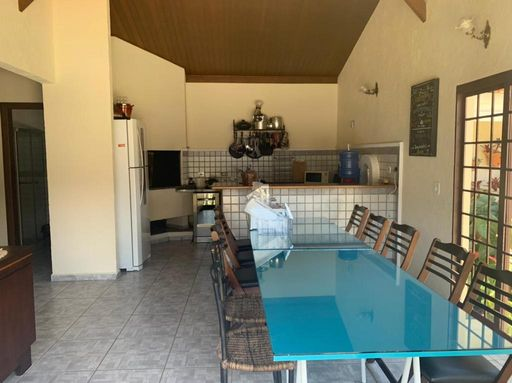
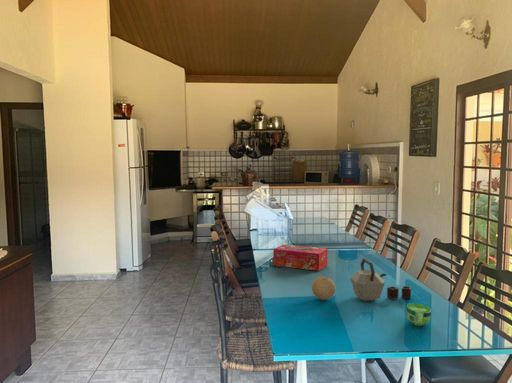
+ fruit [311,276,337,301]
+ tissue box [272,244,329,272]
+ kettle [349,257,412,302]
+ cup [405,302,432,327]
